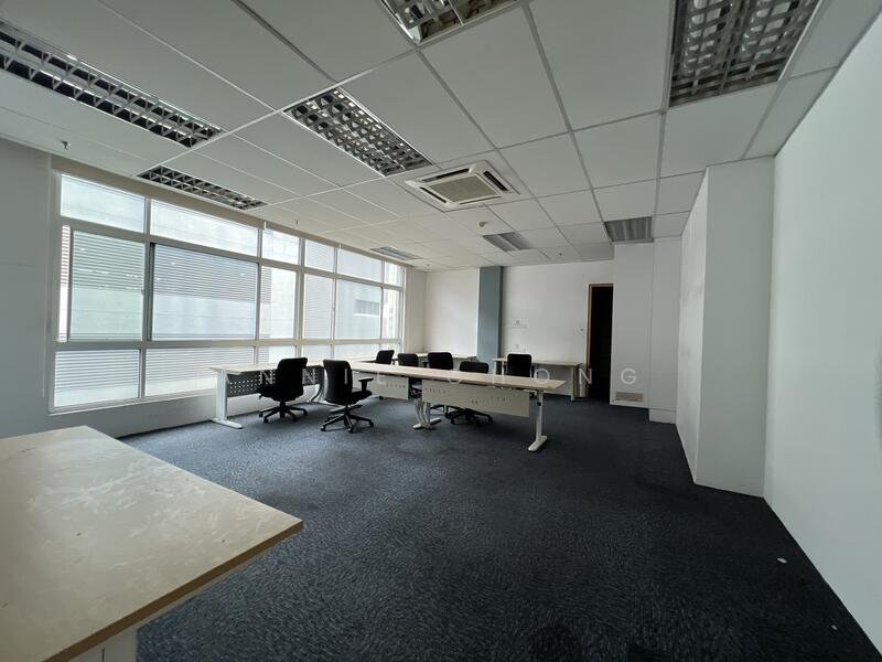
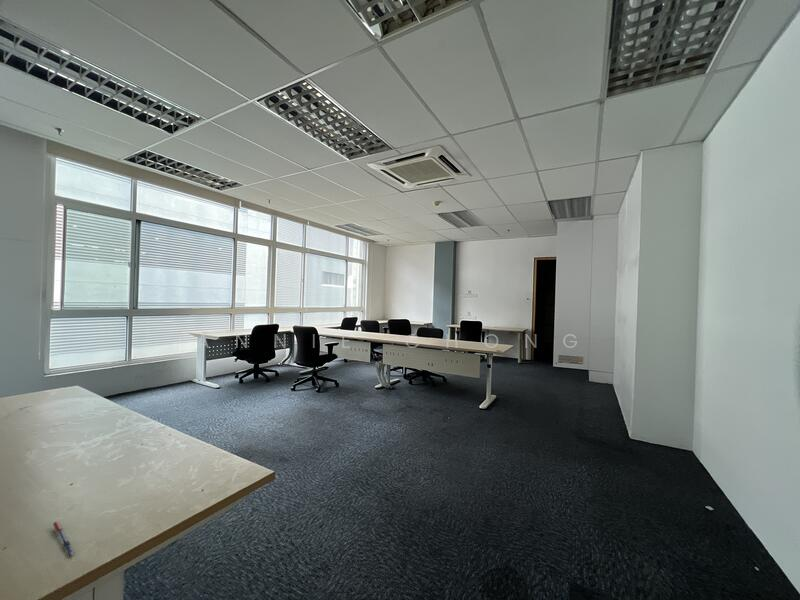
+ pen [52,520,76,558]
